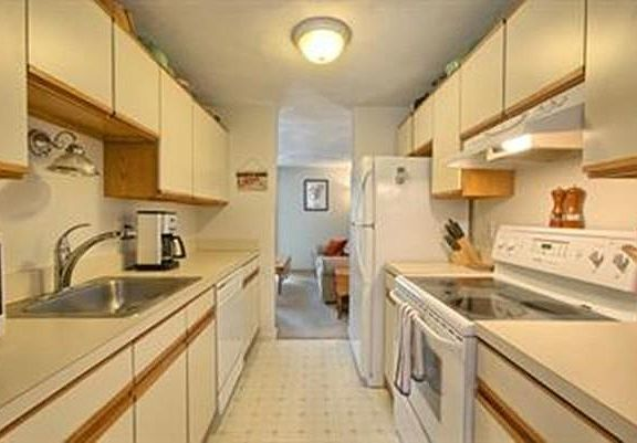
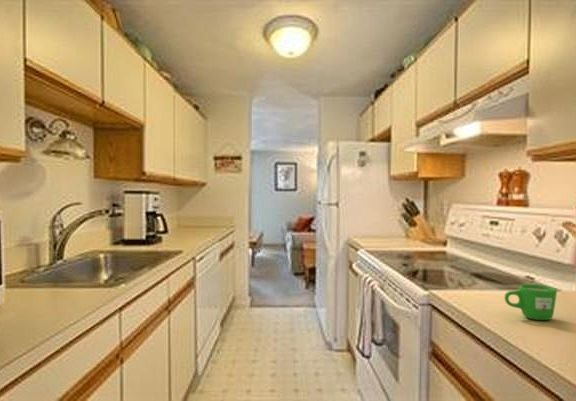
+ mug [504,283,558,321]
